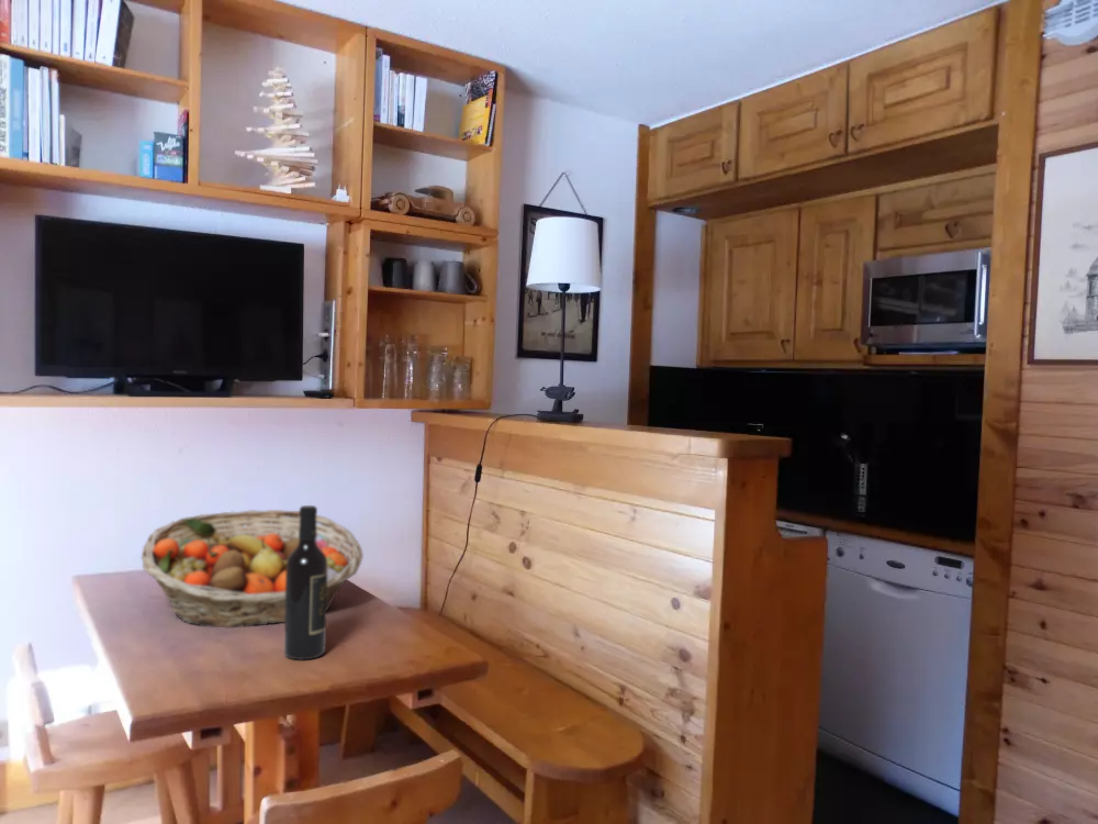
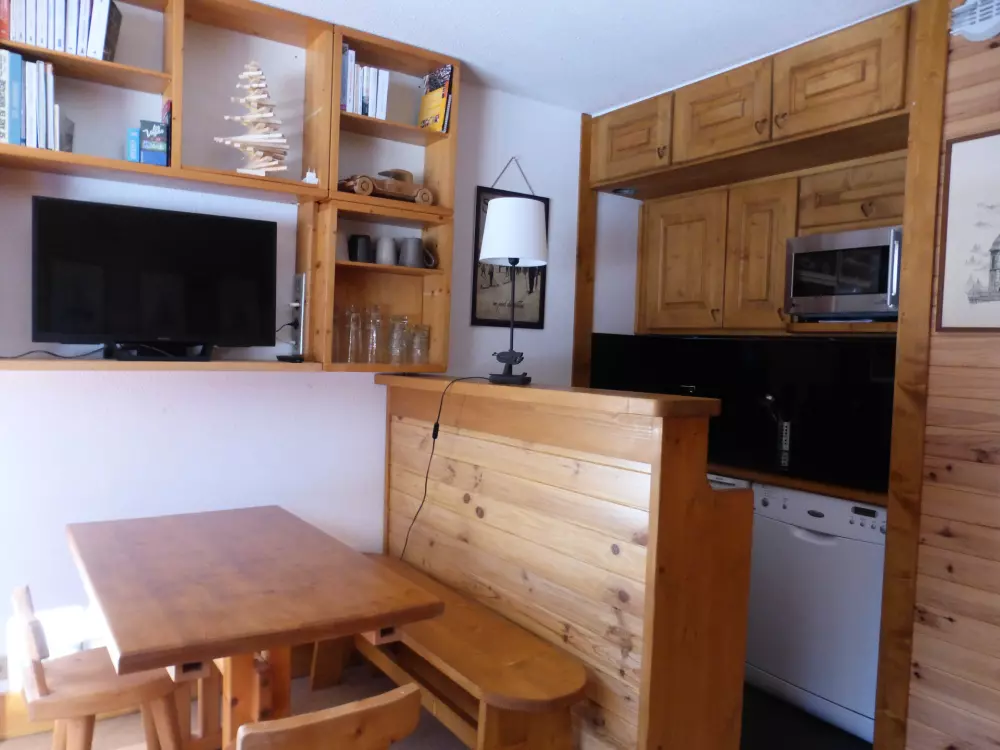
- wine bottle [283,504,328,661]
- fruit basket [141,509,365,628]
